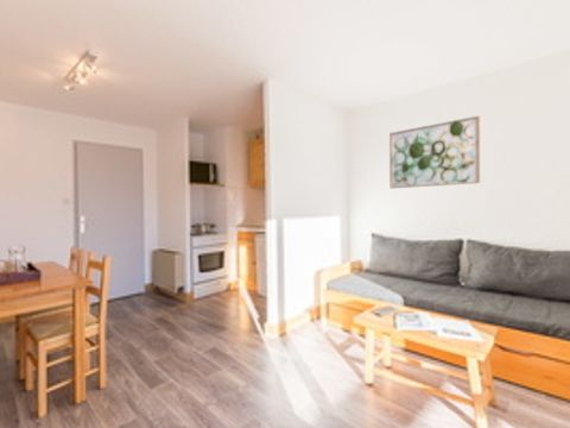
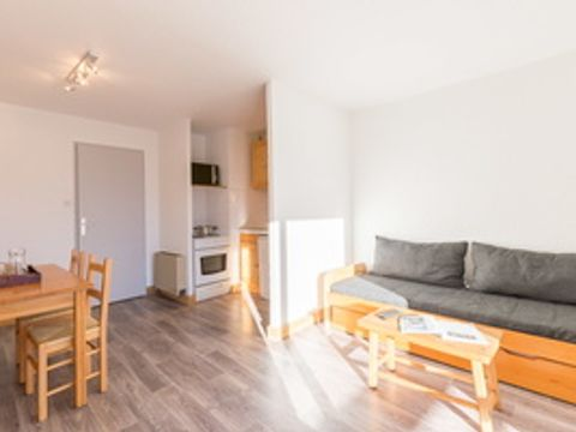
- wall art [388,115,481,189]
